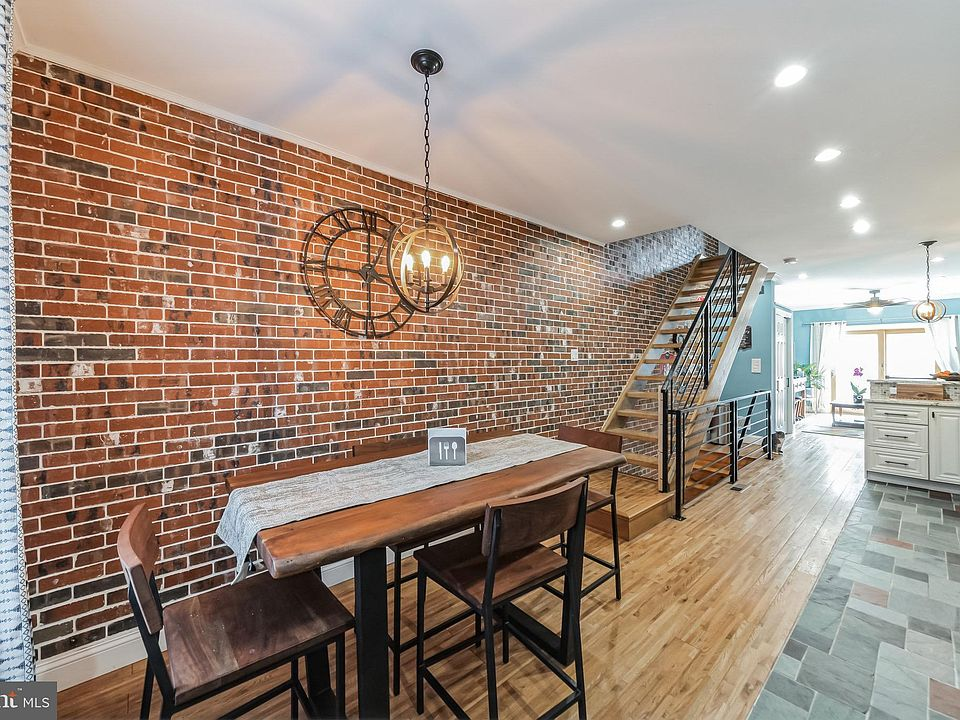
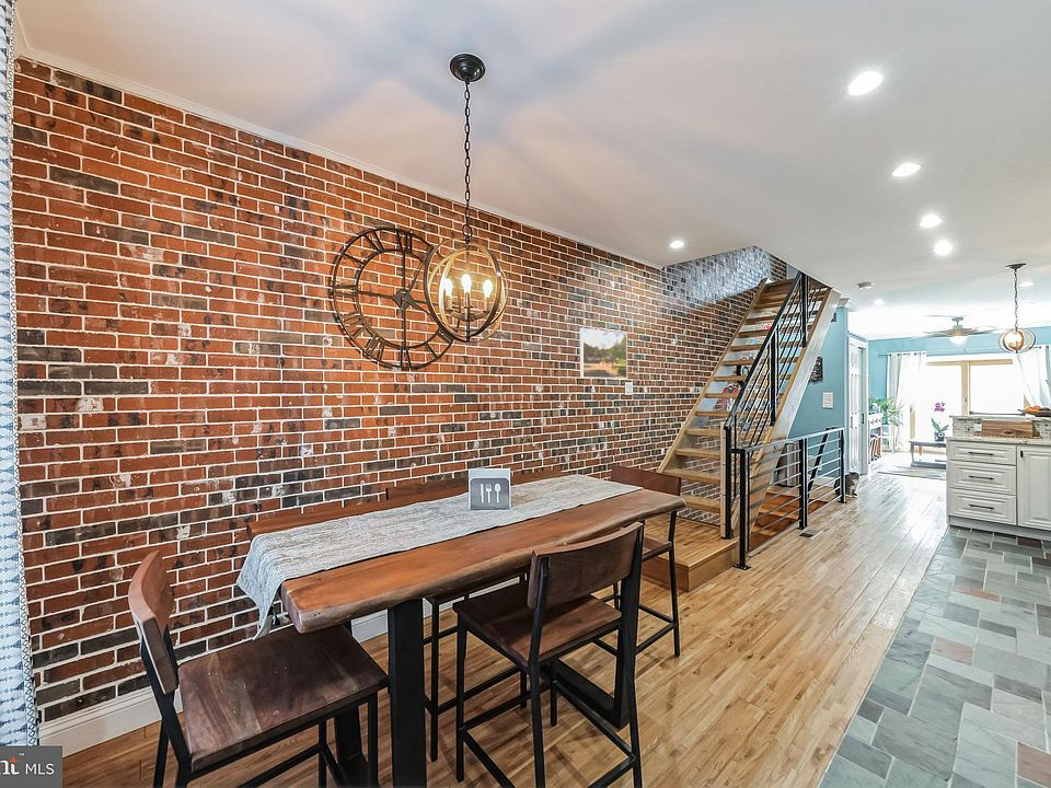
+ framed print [579,327,628,380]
